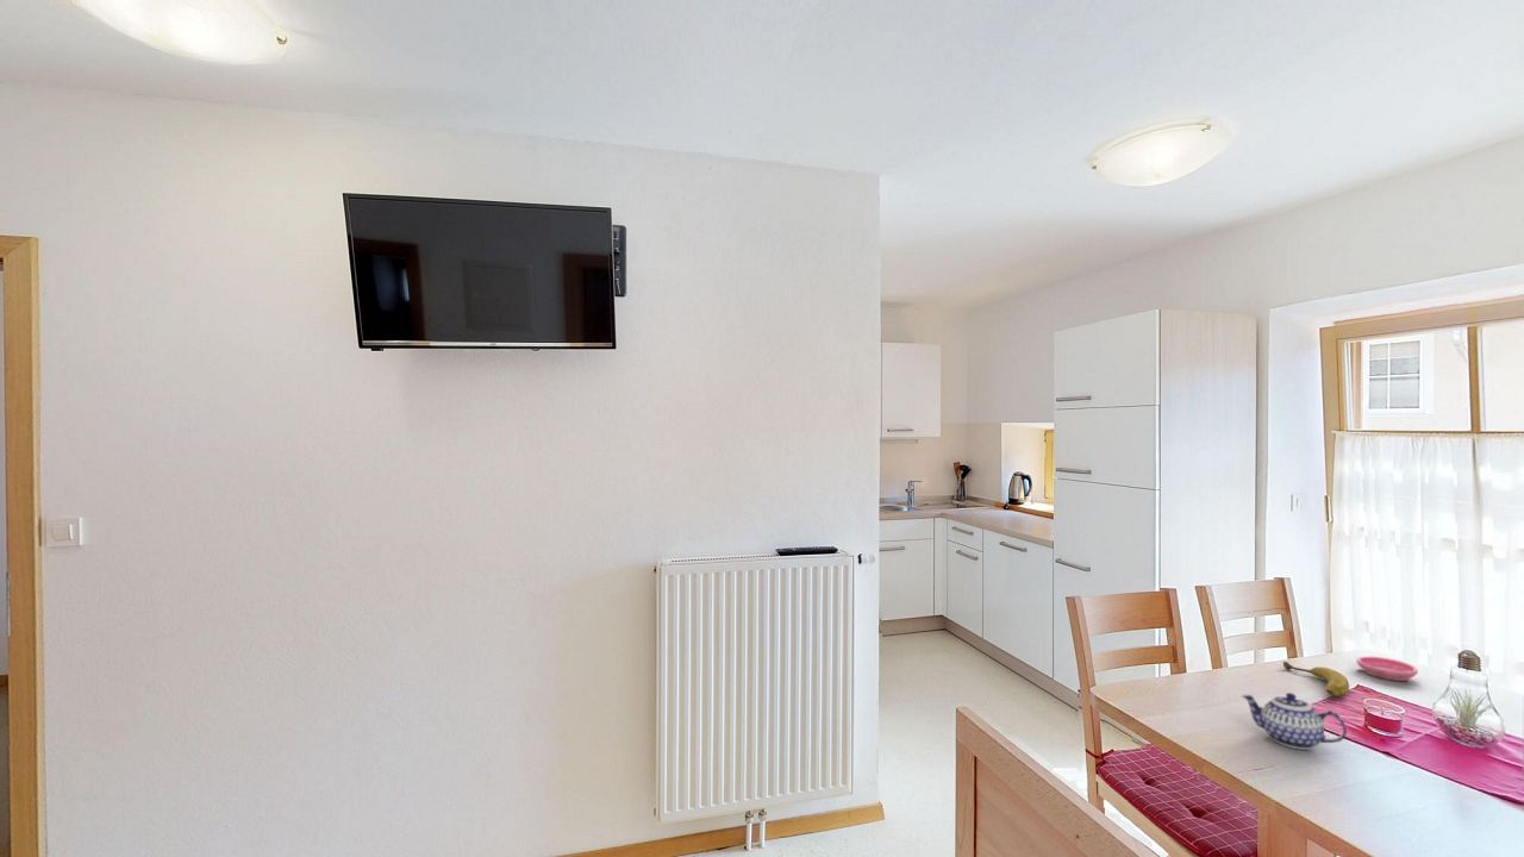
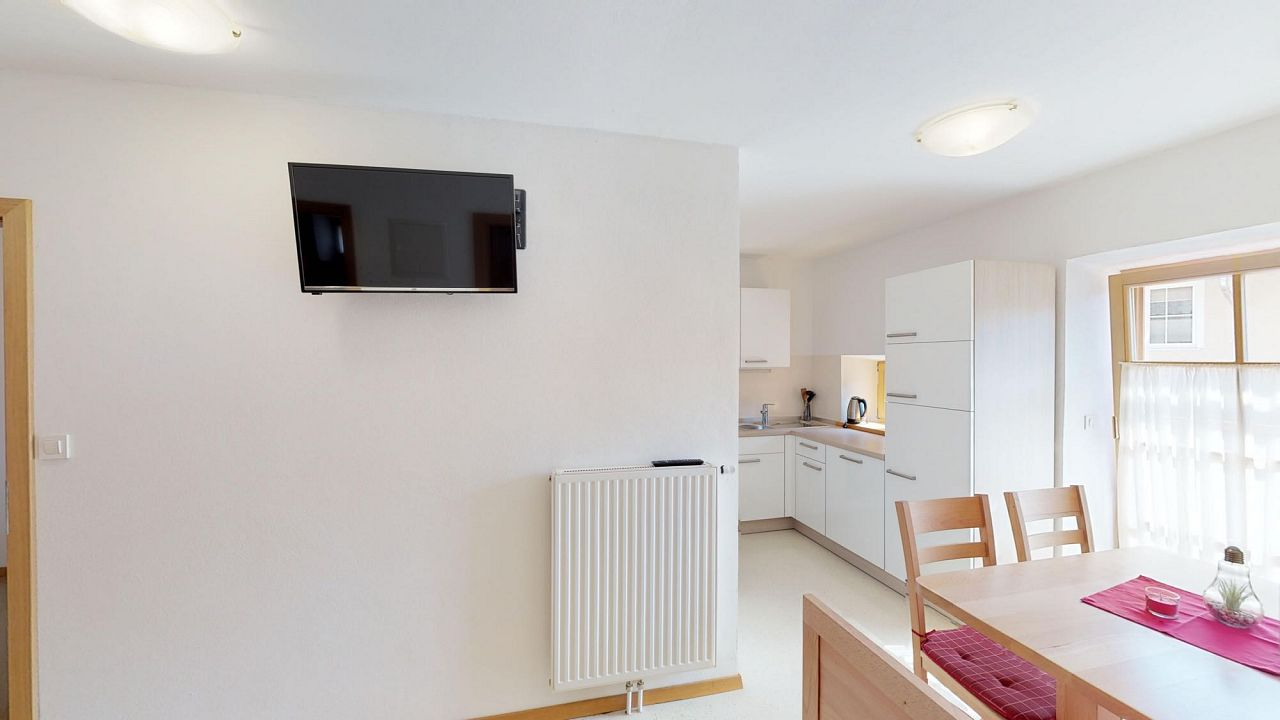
- teapot [1241,692,1348,751]
- fruit [1282,661,1350,698]
- saucer [1355,656,1419,682]
